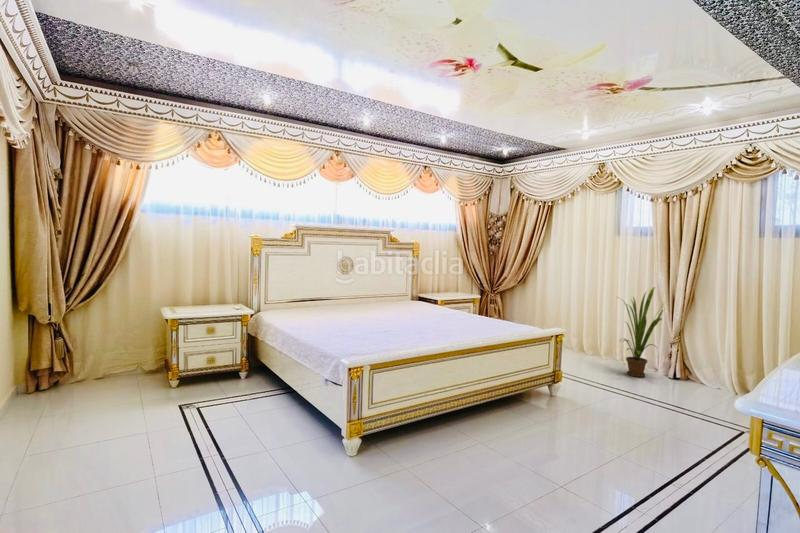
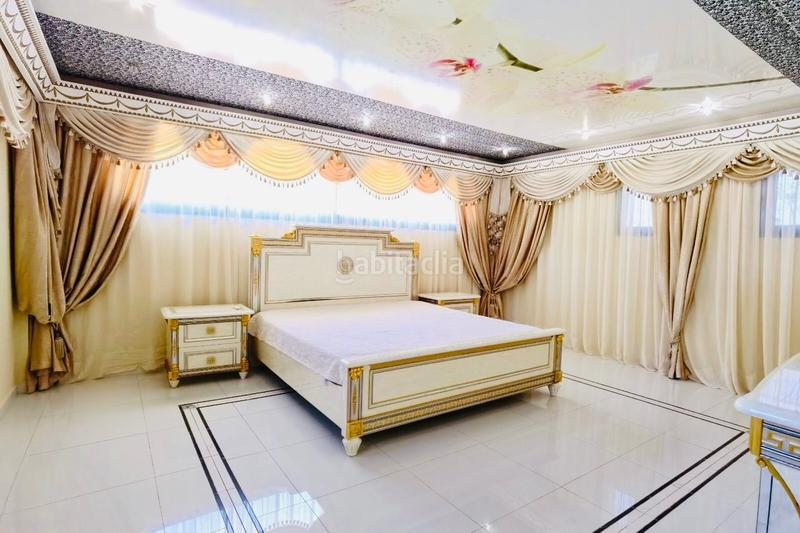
- house plant [616,286,670,378]
